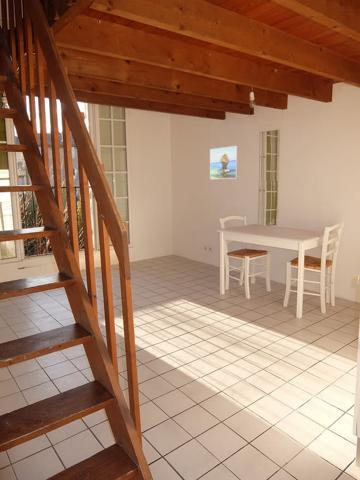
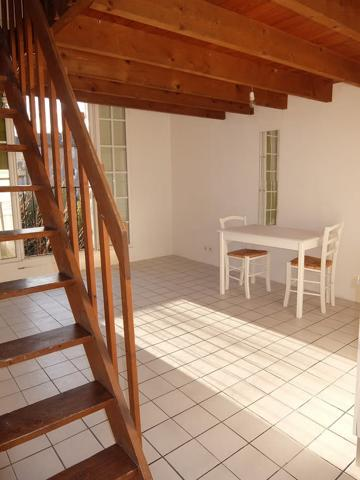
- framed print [209,145,239,180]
